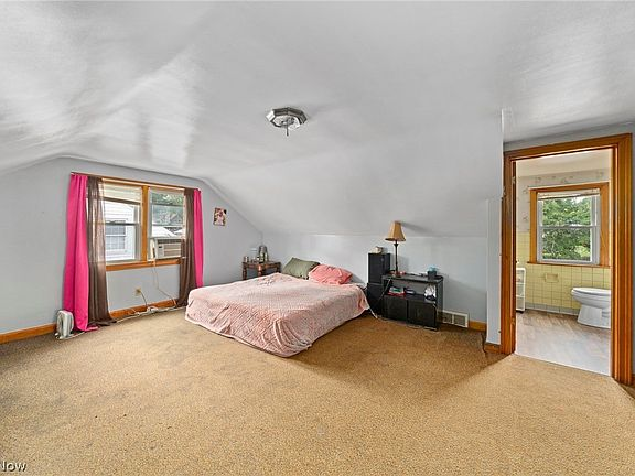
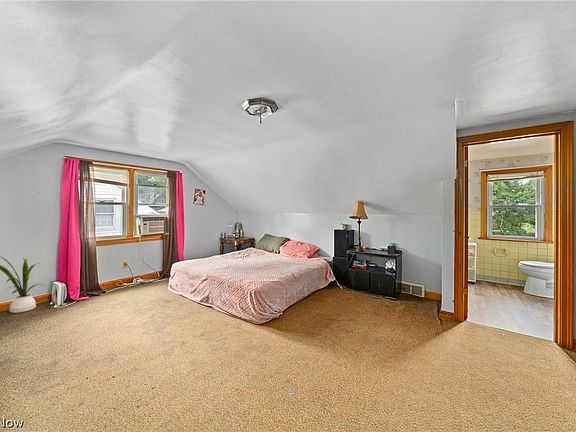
+ house plant [0,256,44,314]
